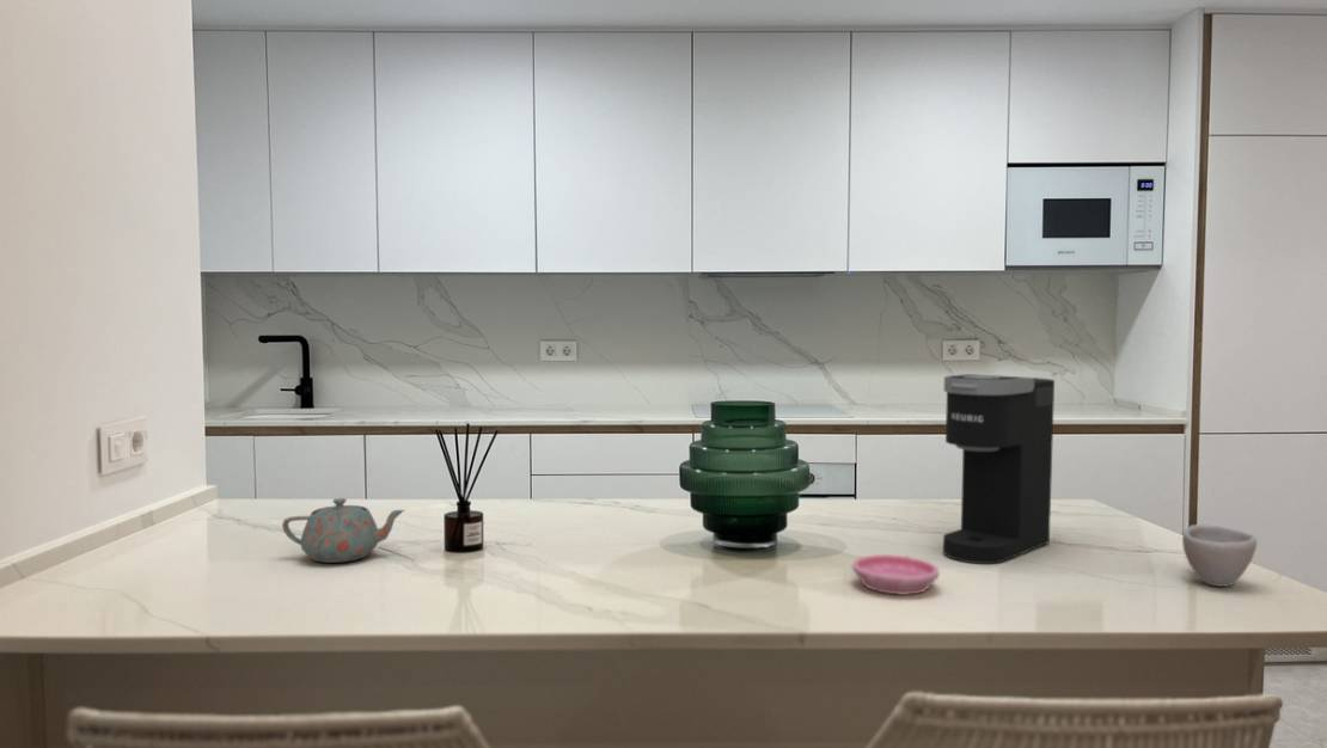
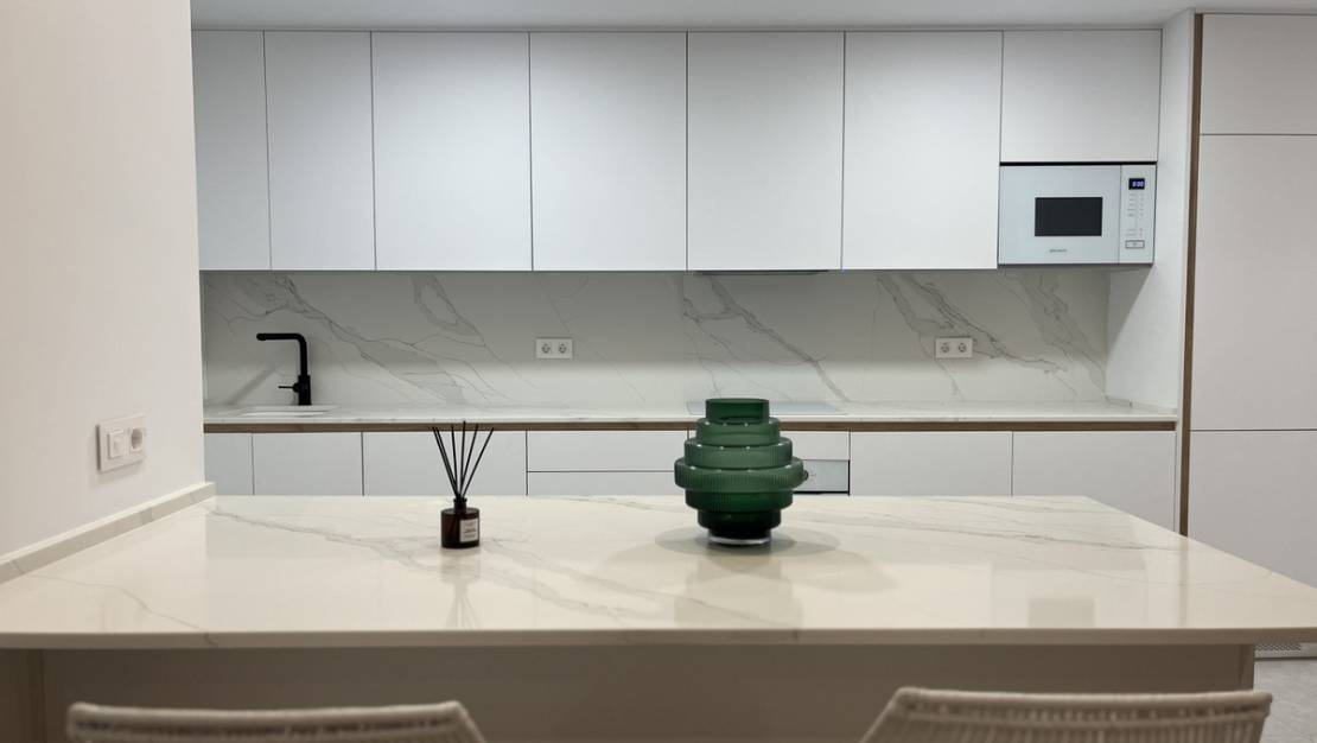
- cup [1181,523,1258,588]
- saucer [851,553,941,596]
- teapot [281,497,405,564]
- coffee maker [942,373,1056,565]
